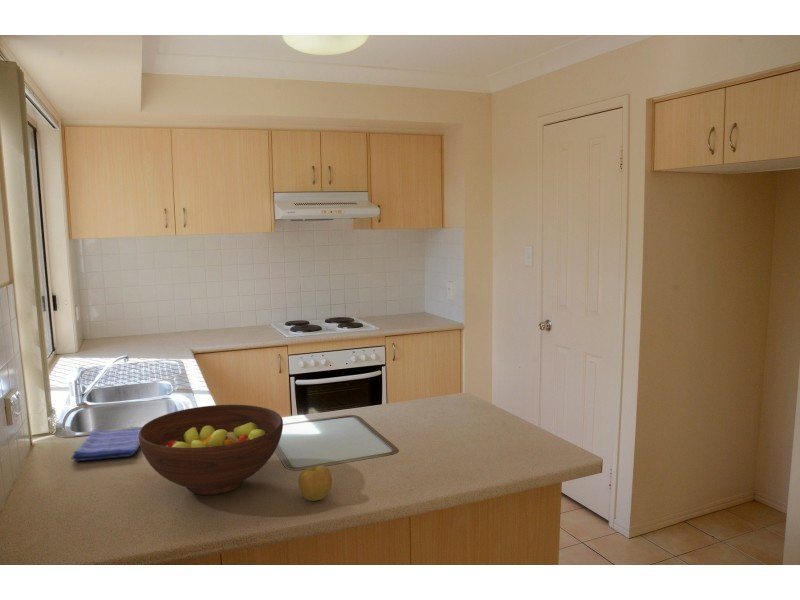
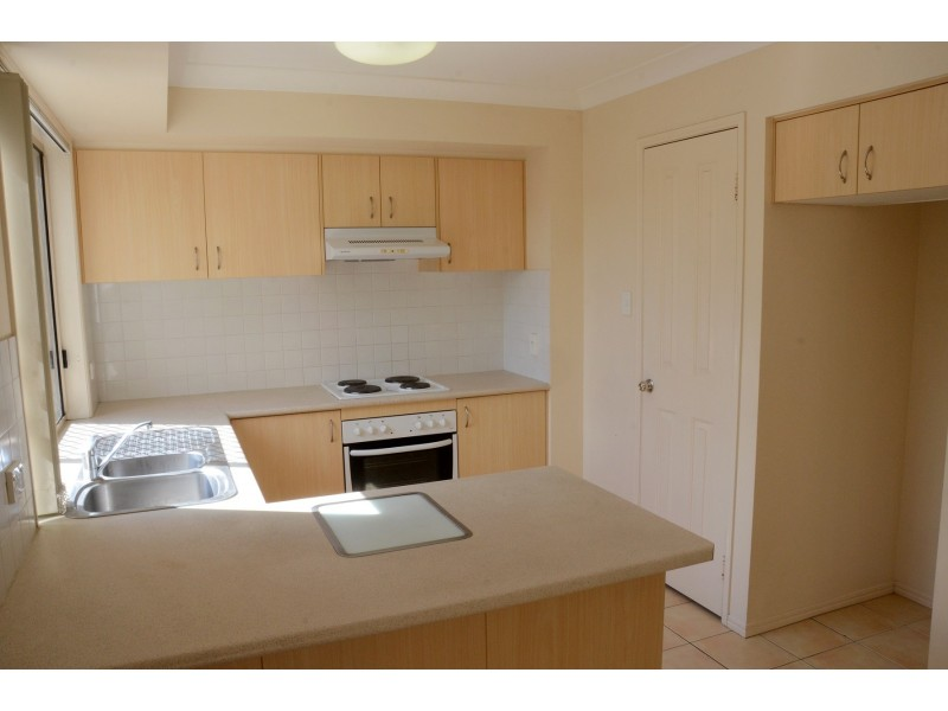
- apple [298,465,333,502]
- fruit bowl [138,404,284,496]
- dish towel [70,427,142,462]
